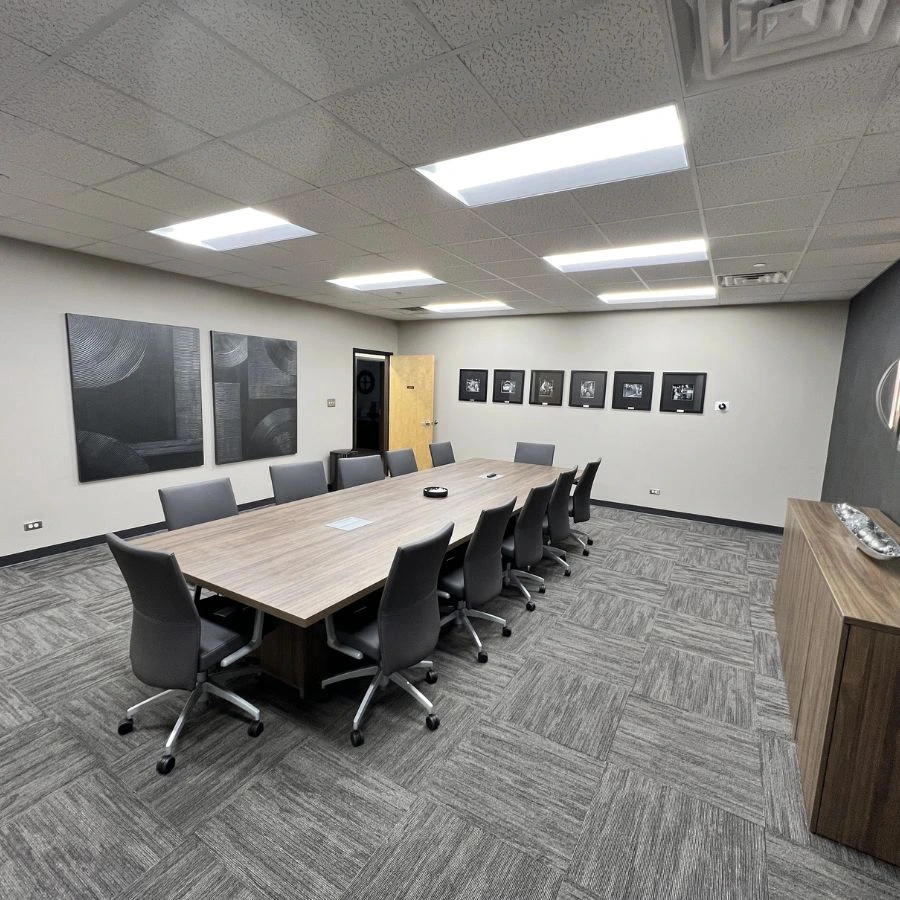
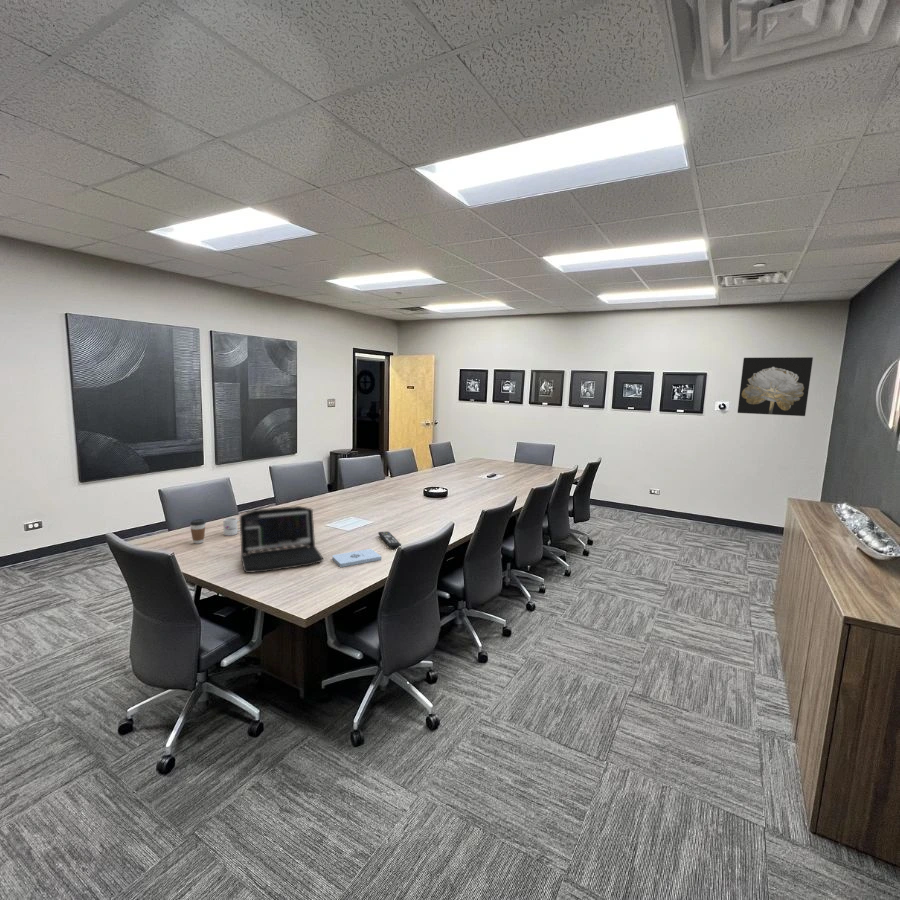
+ remote control [377,531,402,550]
+ laptop [239,505,324,574]
+ coffee cup [189,518,207,545]
+ wall art [737,356,814,417]
+ notepad [331,548,383,568]
+ mug [222,517,240,537]
